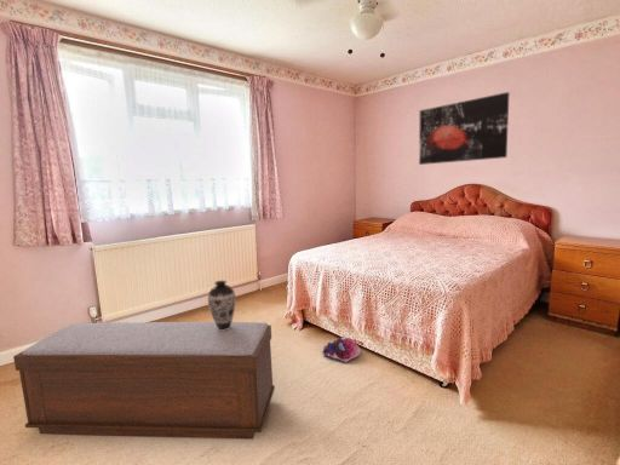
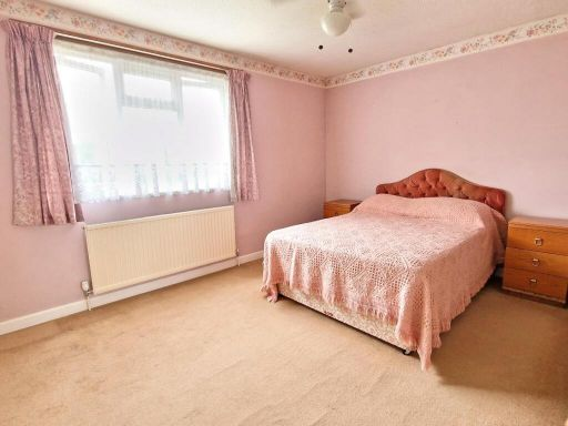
- plush toy [322,335,362,363]
- wall art [418,91,510,166]
- bench [12,321,276,441]
- decorative vase [207,280,237,331]
